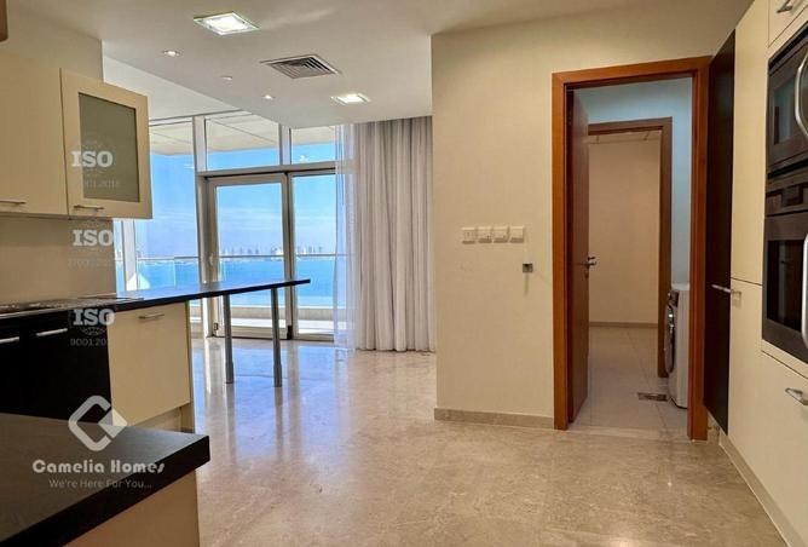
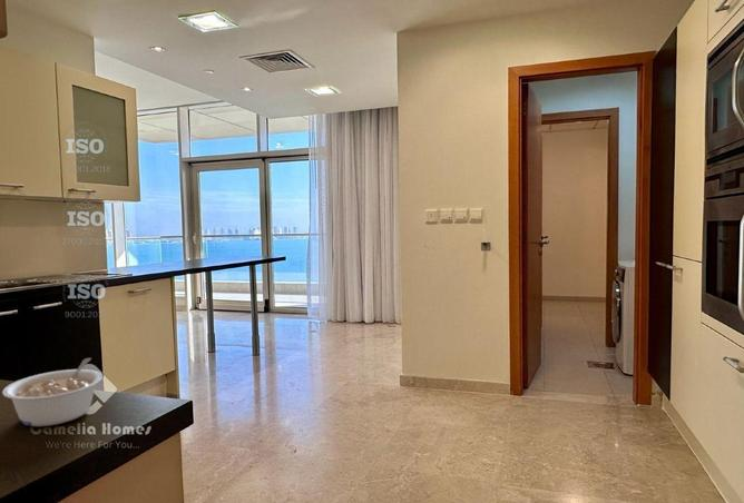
+ legume [1,357,104,427]
